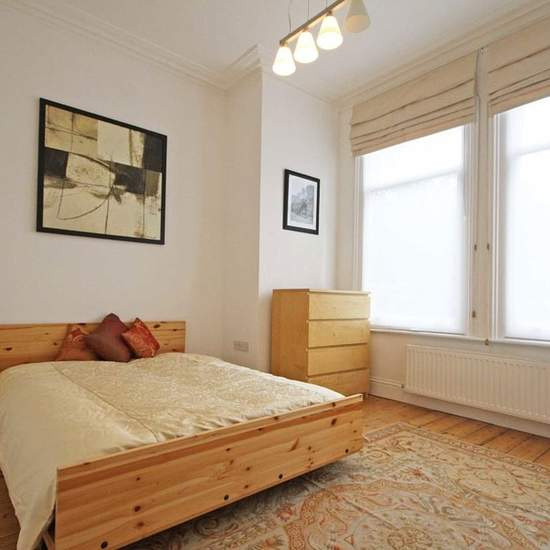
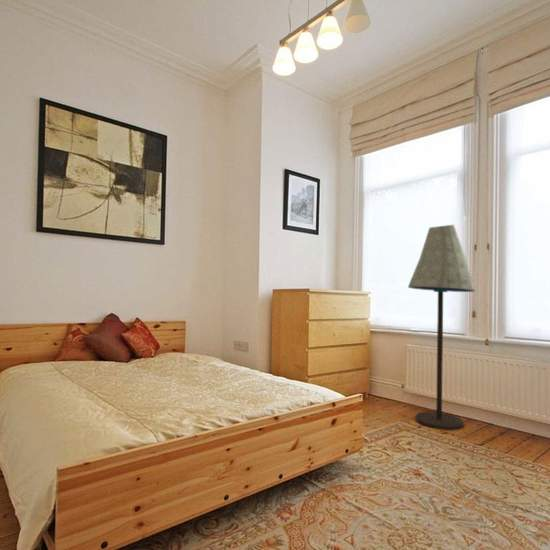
+ floor lamp [407,224,477,431]
